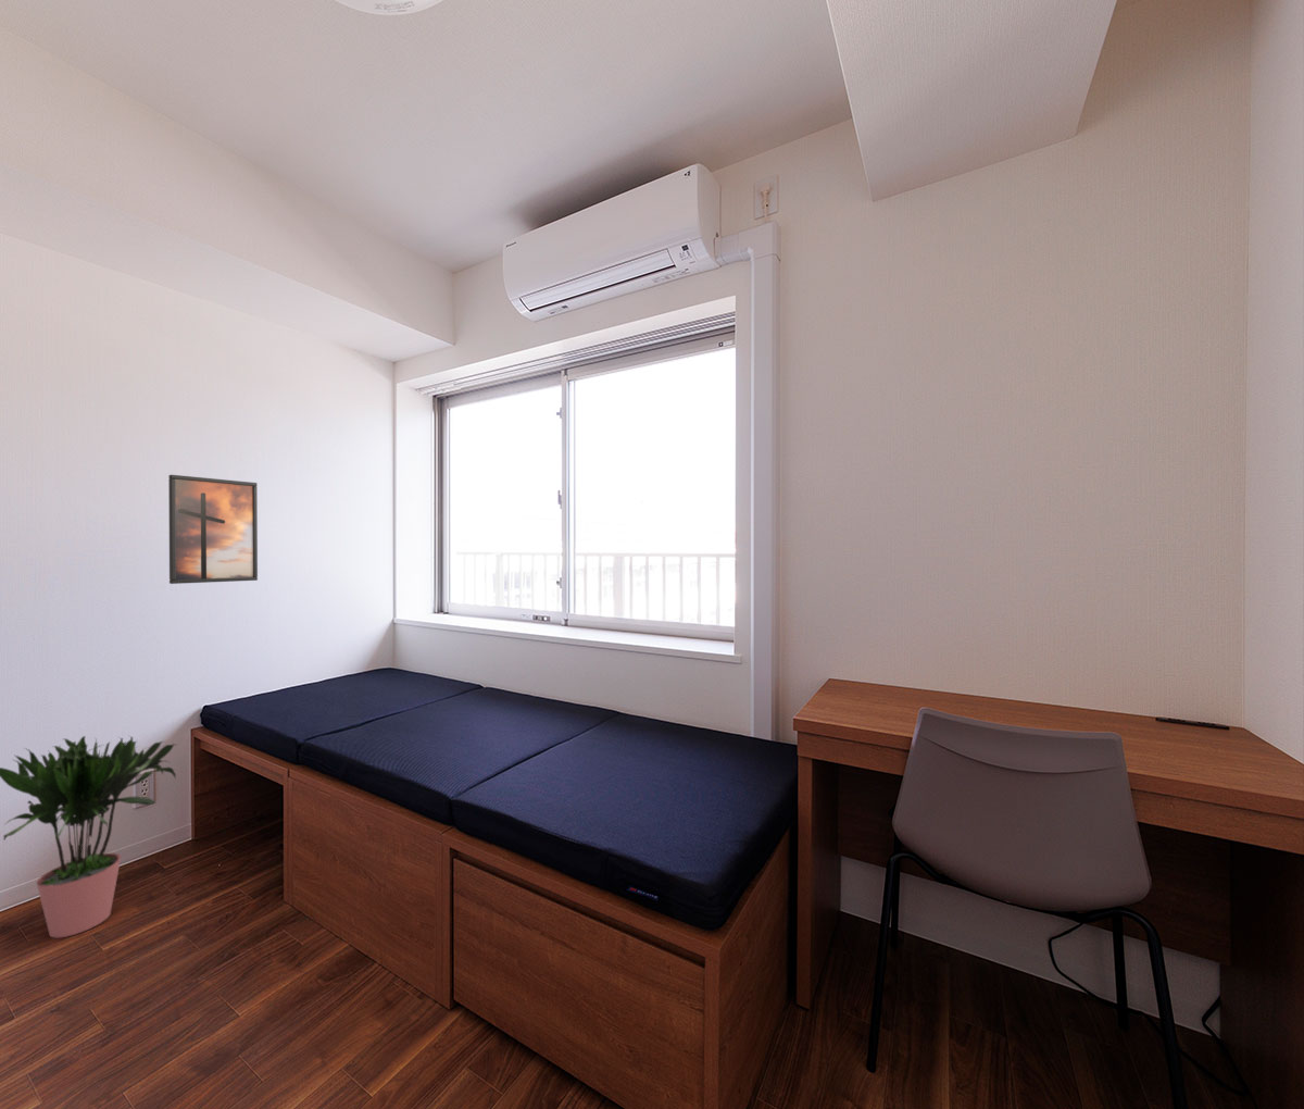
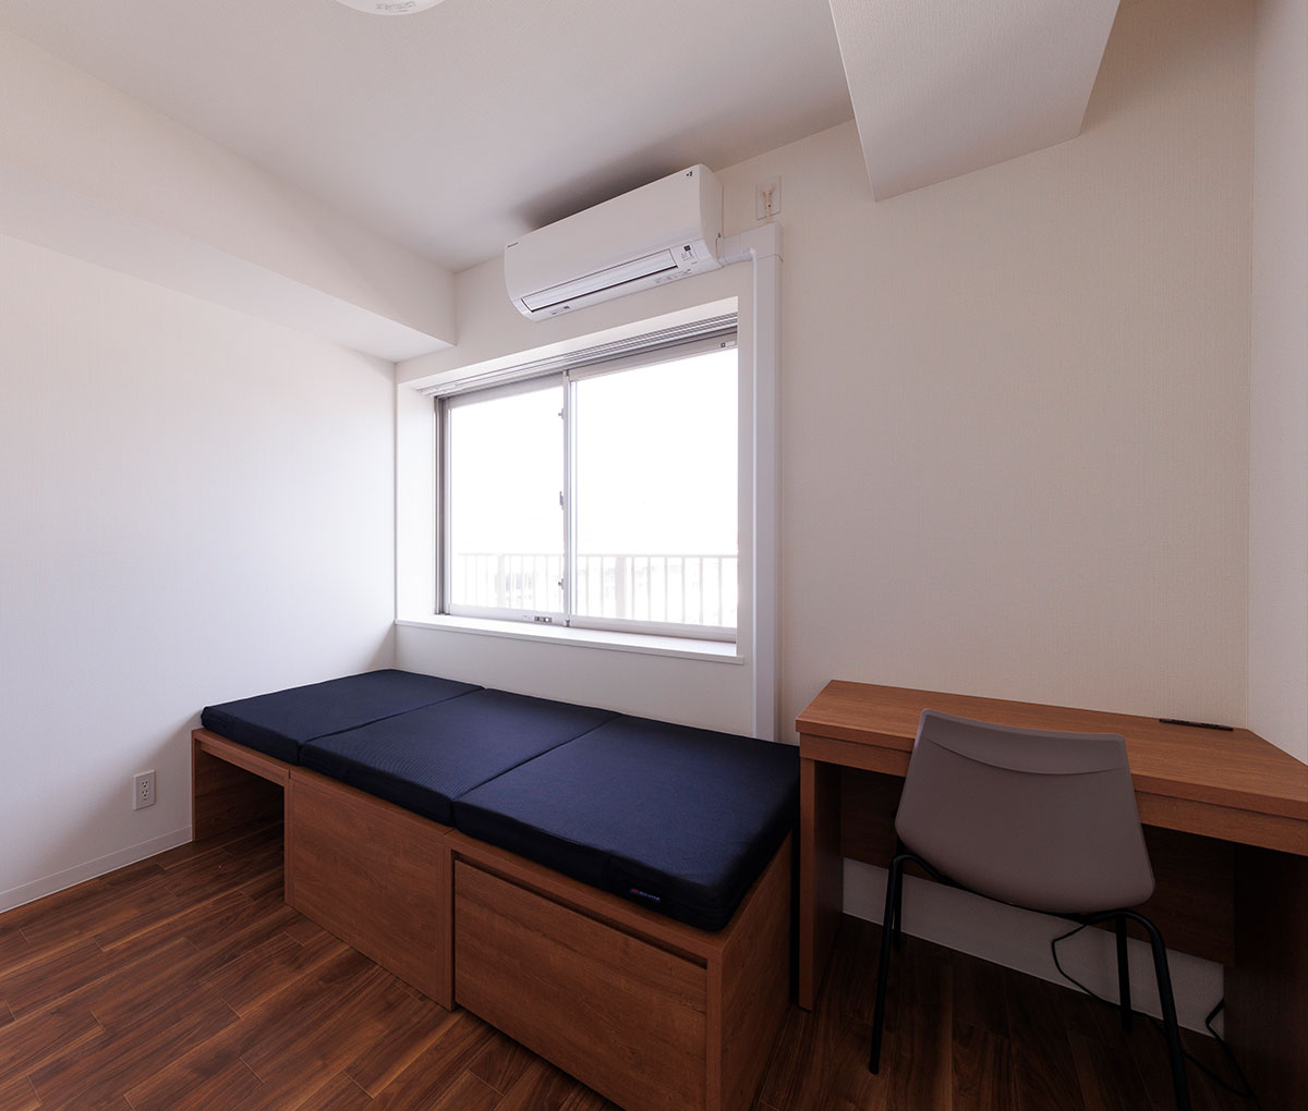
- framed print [167,474,258,585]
- potted plant [0,735,180,938]
